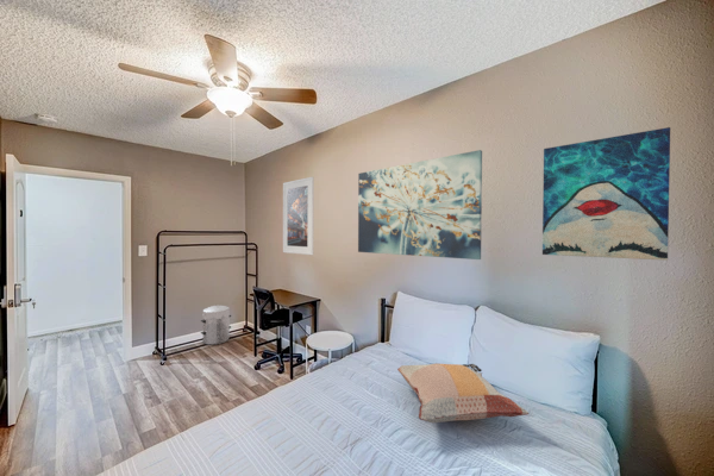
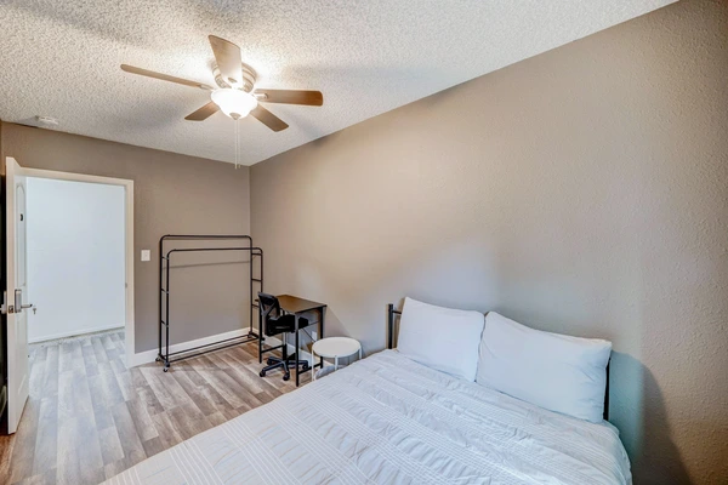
- decorative pillow [396,362,530,424]
- wall art [541,126,671,262]
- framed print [282,176,315,256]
- waste bin [200,303,232,346]
- wall art [357,149,483,261]
